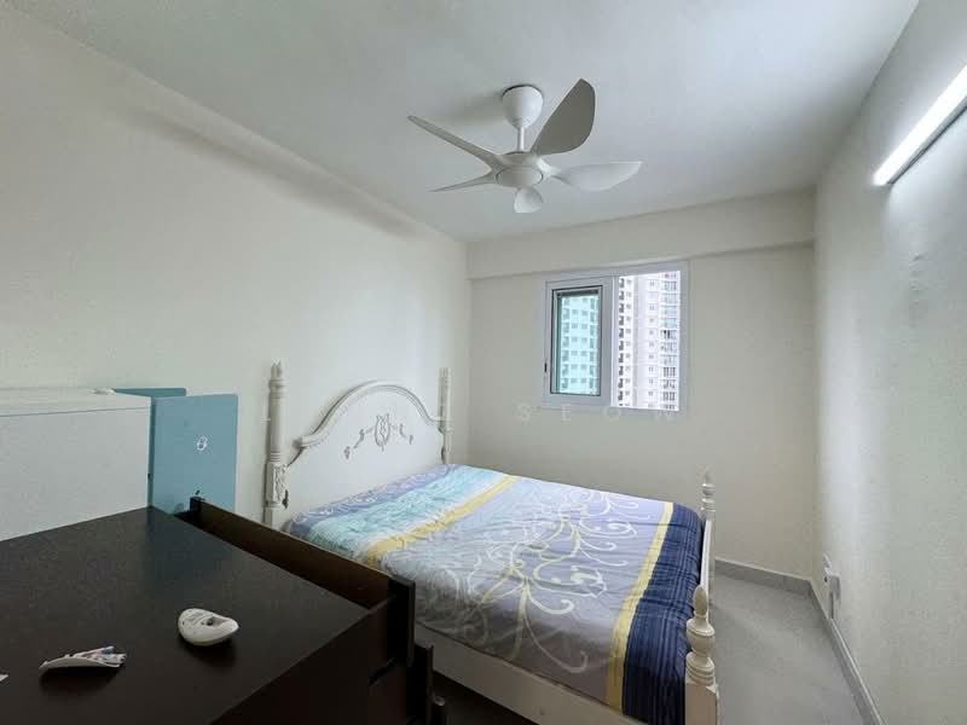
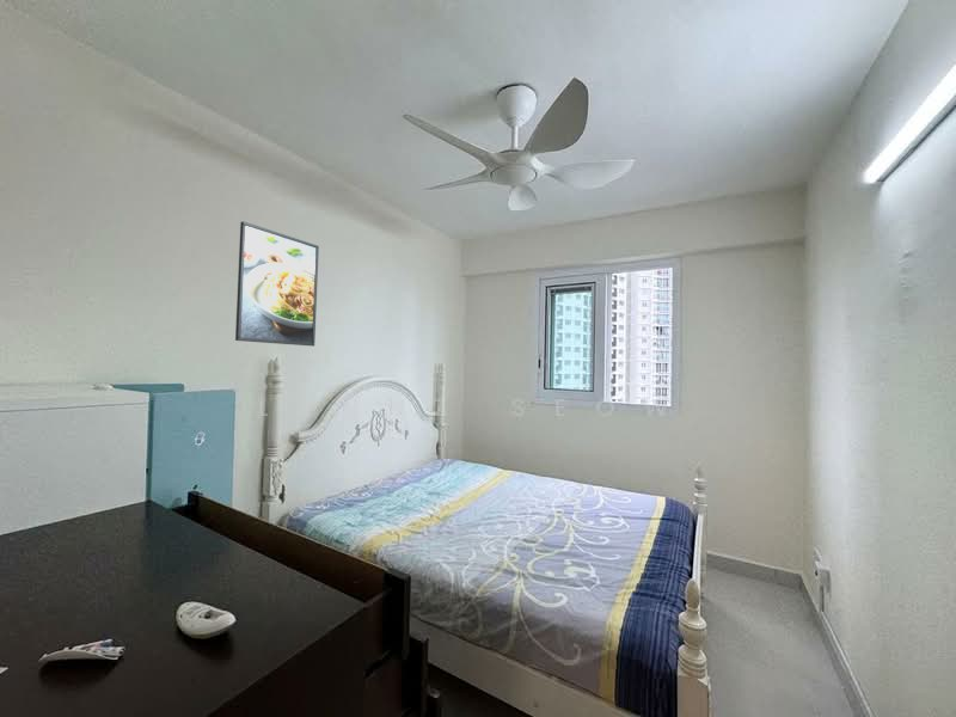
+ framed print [234,220,320,348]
